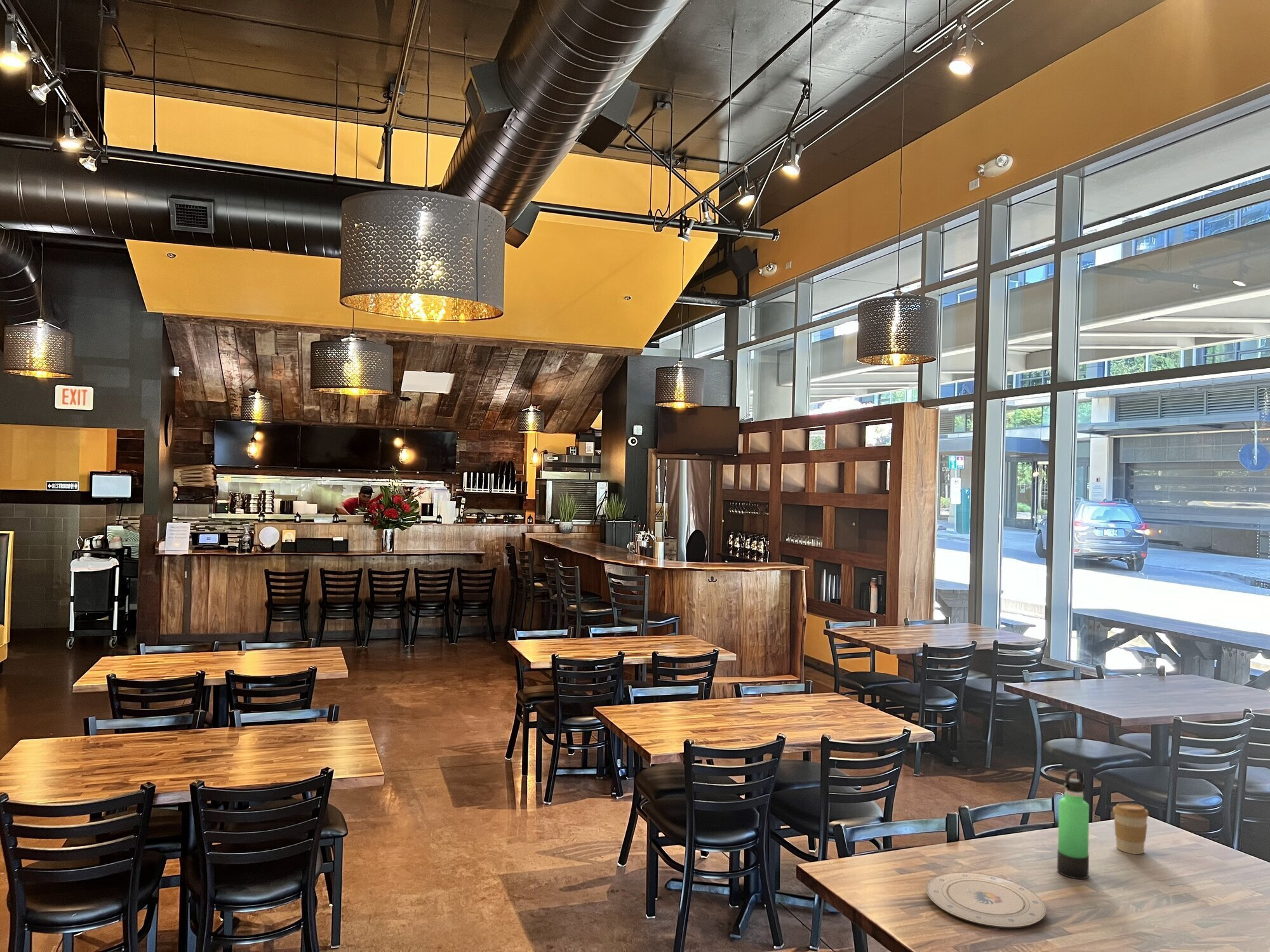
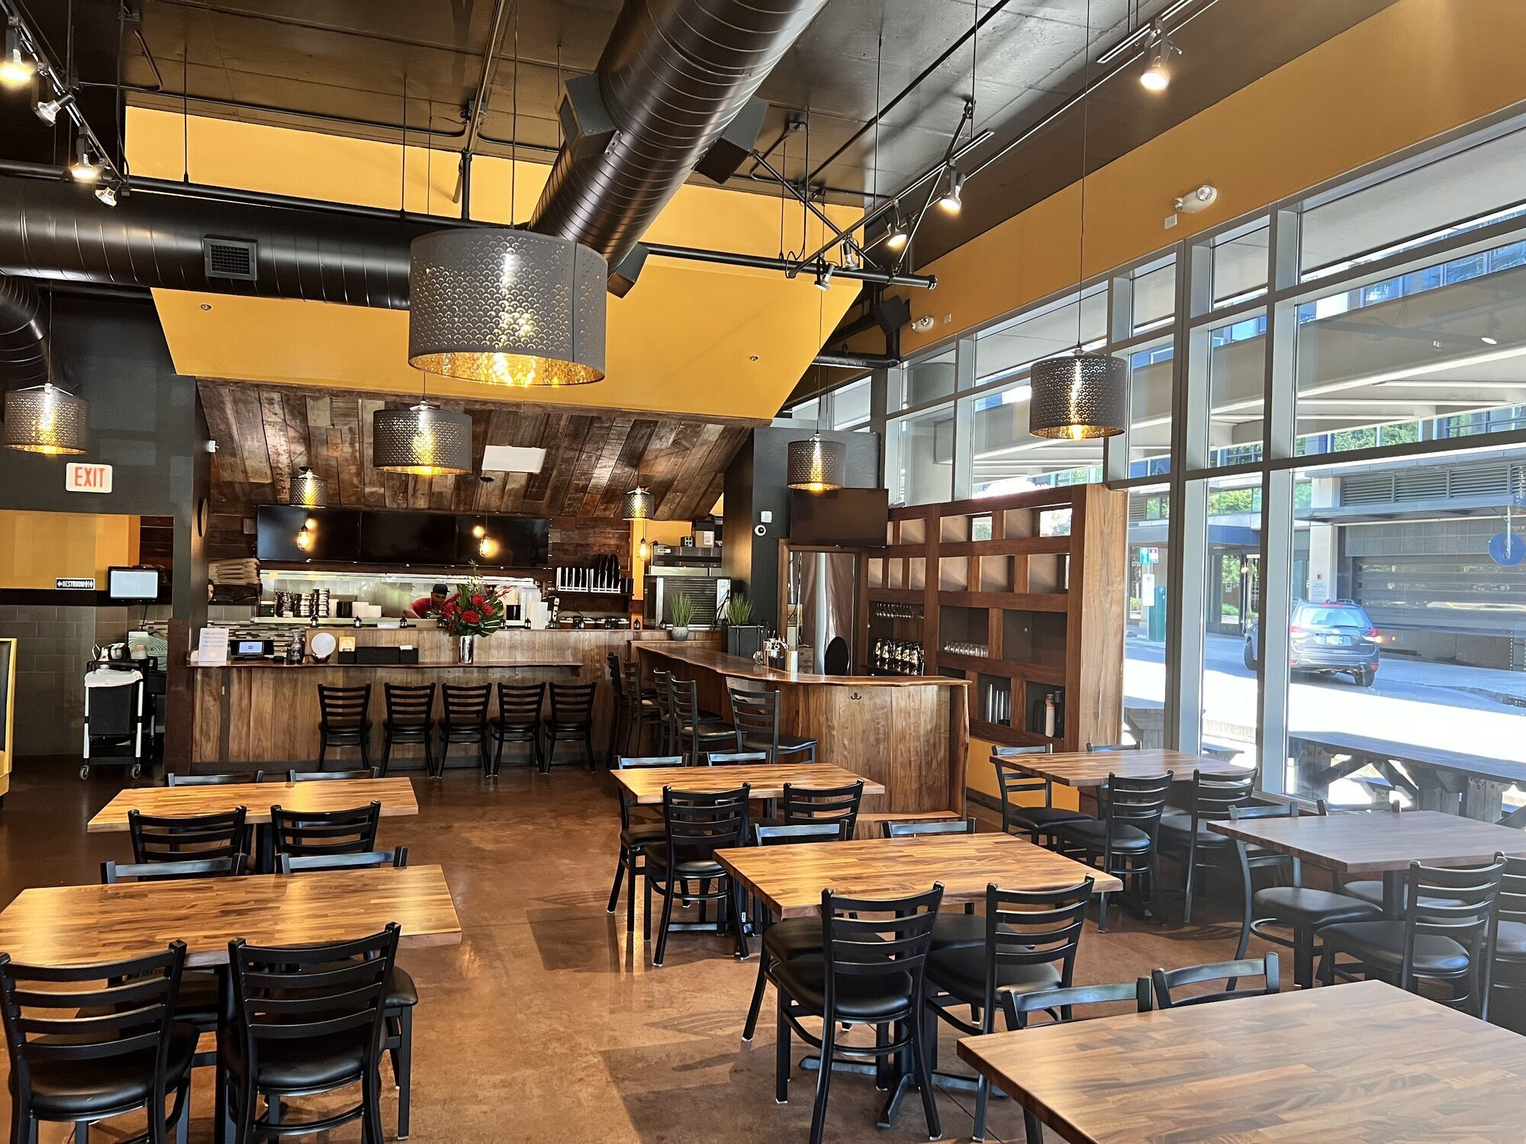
- coffee cup [1112,803,1149,855]
- thermos bottle [1057,769,1090,880]
- plate [926,871,1046,929]
